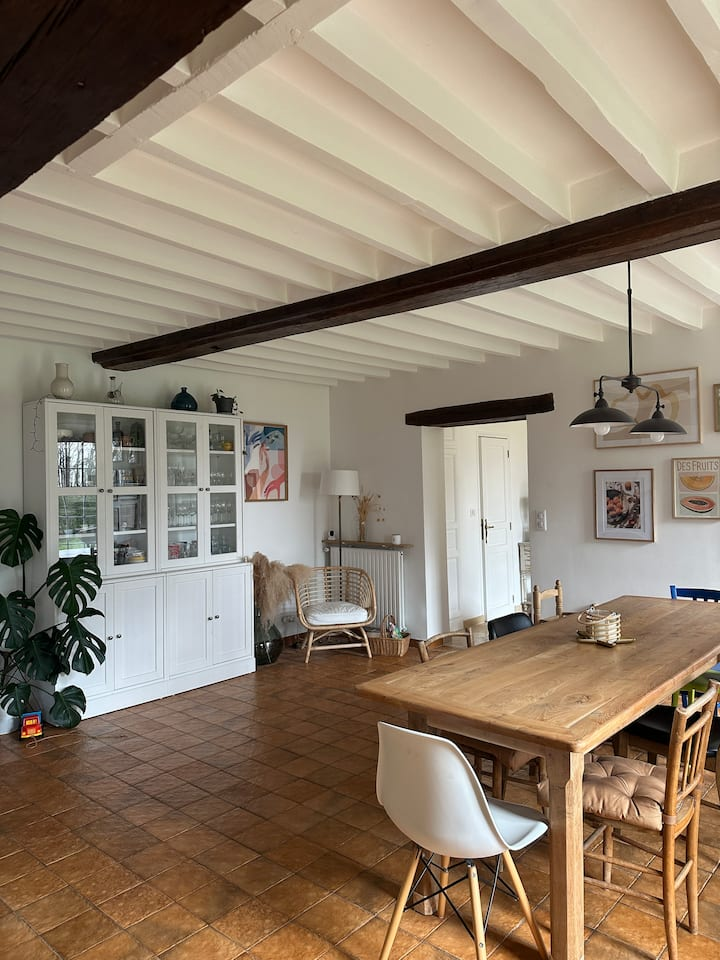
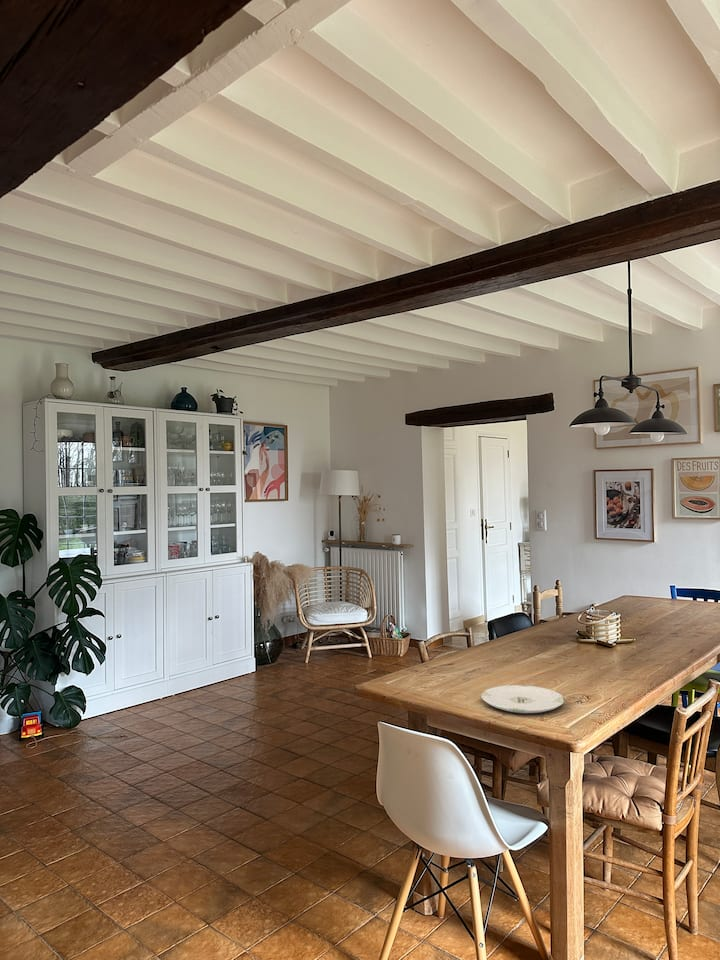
+ plate [480,684,565,714]
